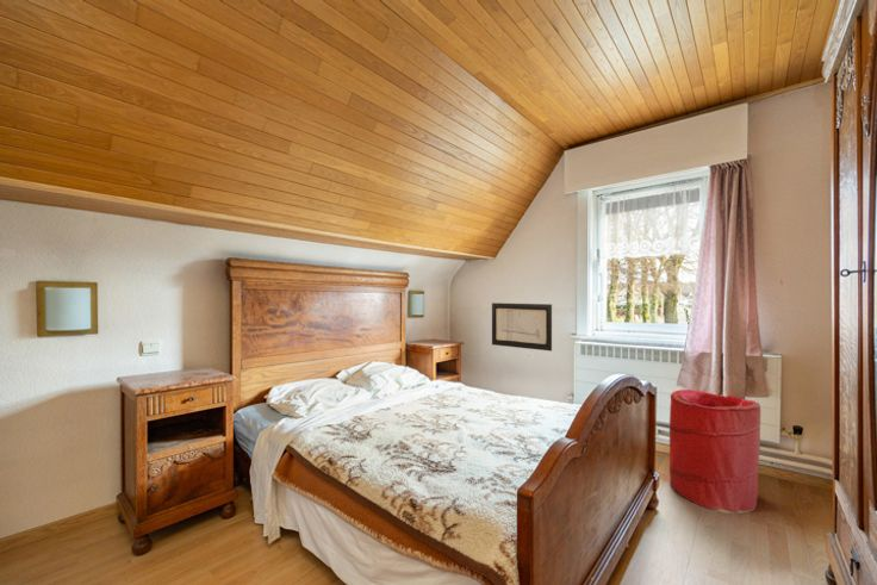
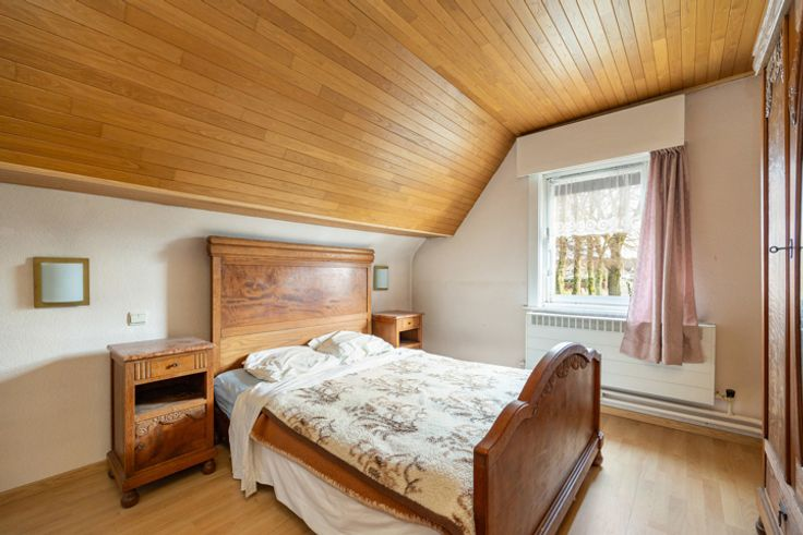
- wall art [491,301,553,353]
- laundry hamper [668,388,761,515]
